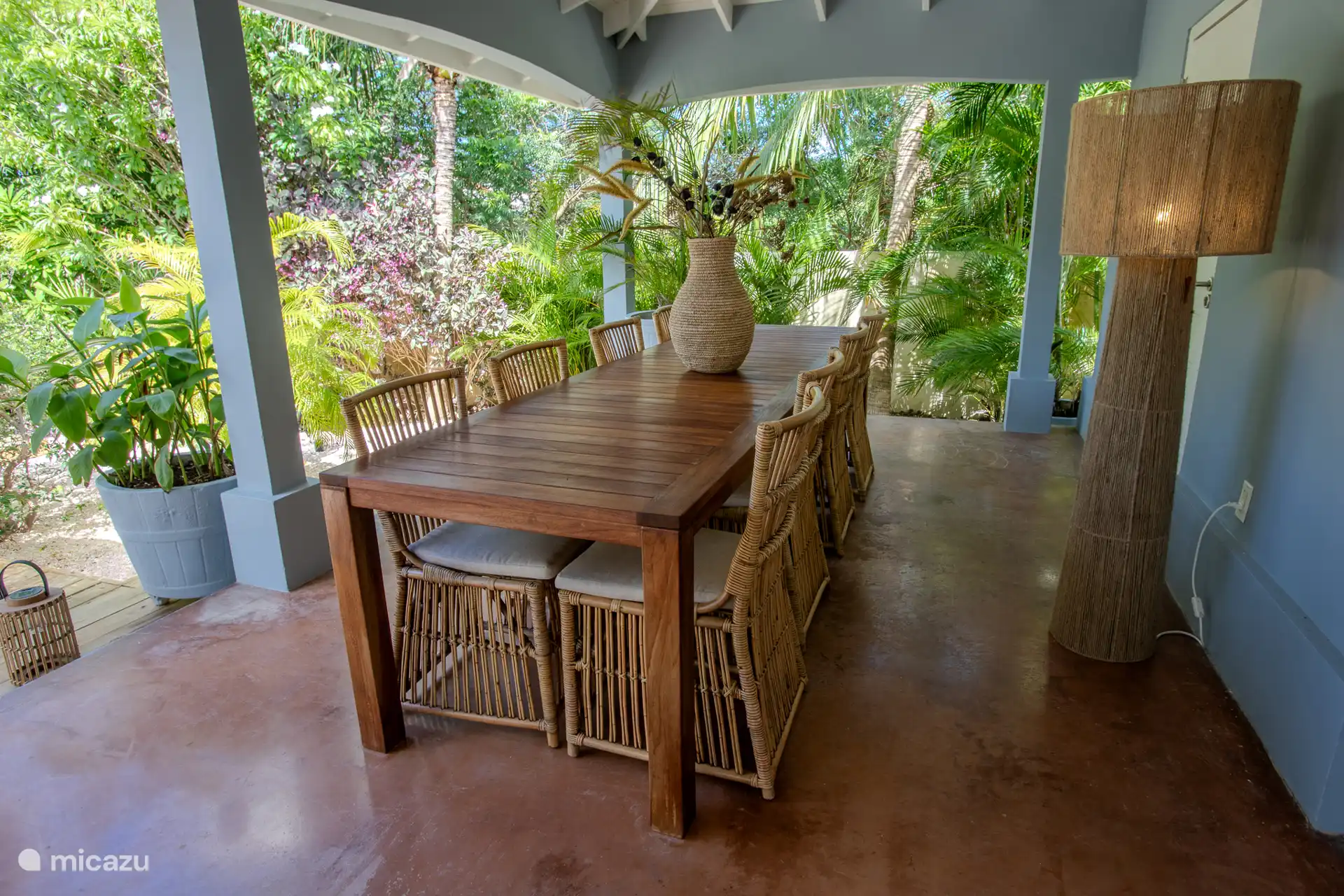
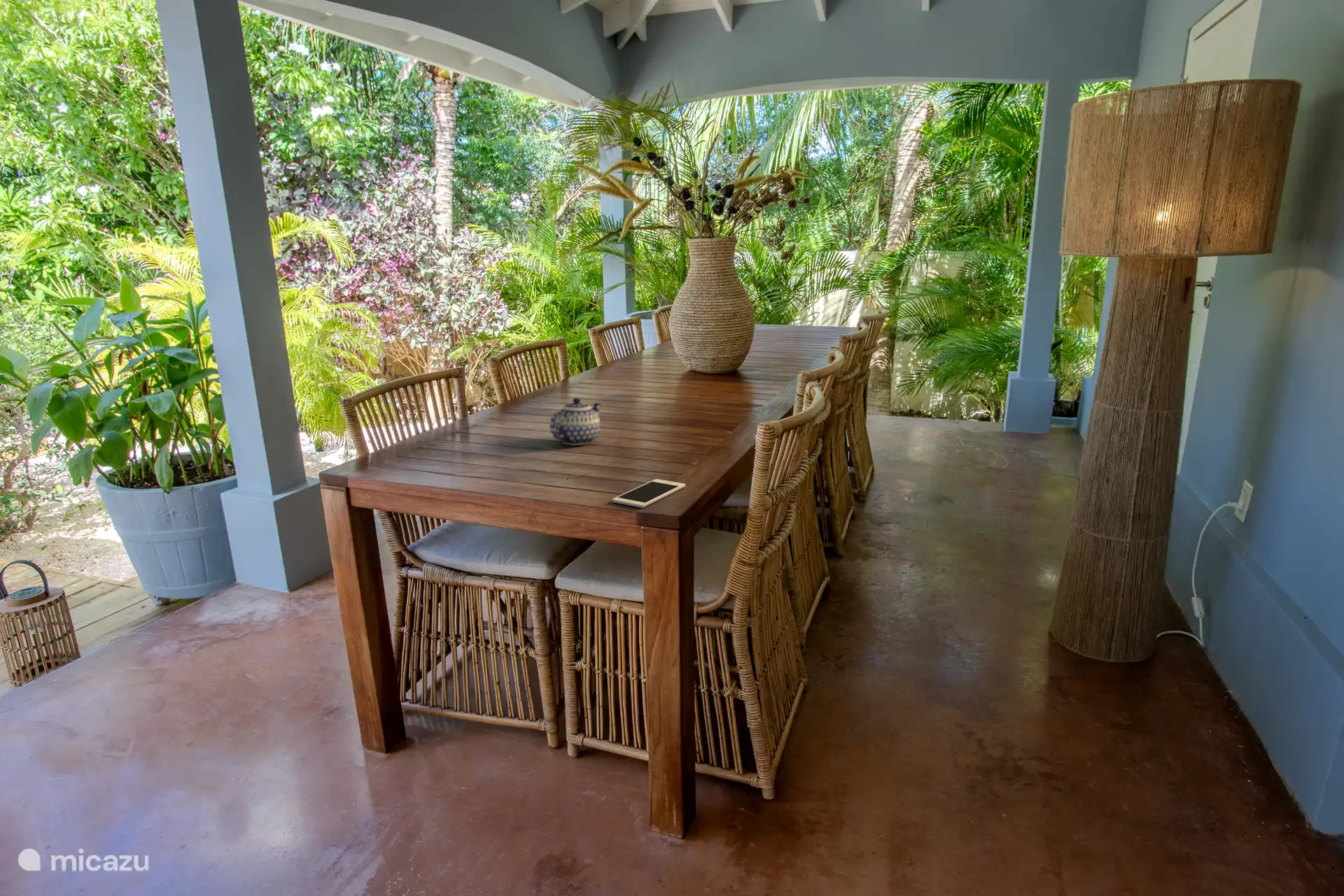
+ teapot [549,397,602,447]
+ cell phone [612,479,686,508]
